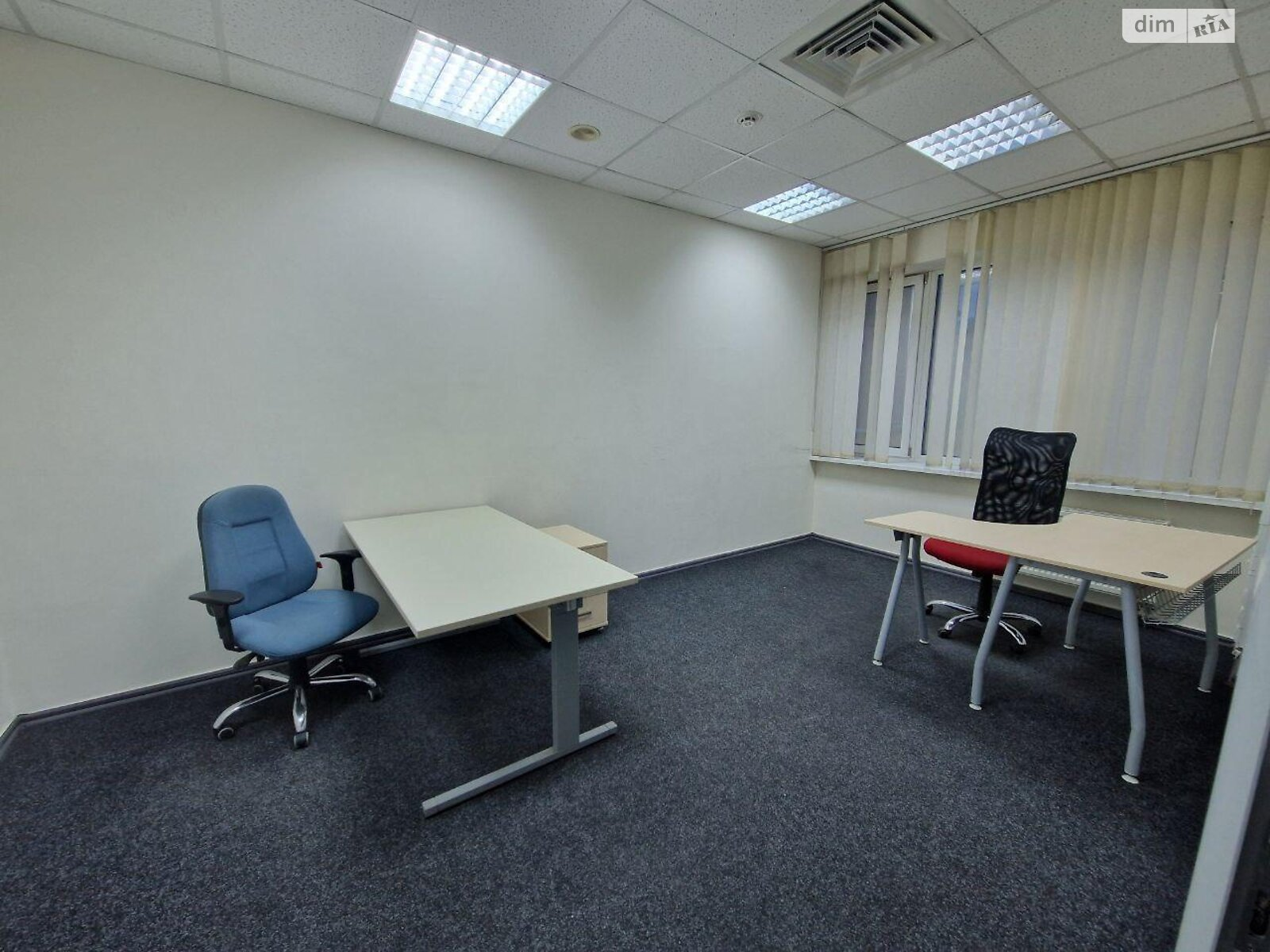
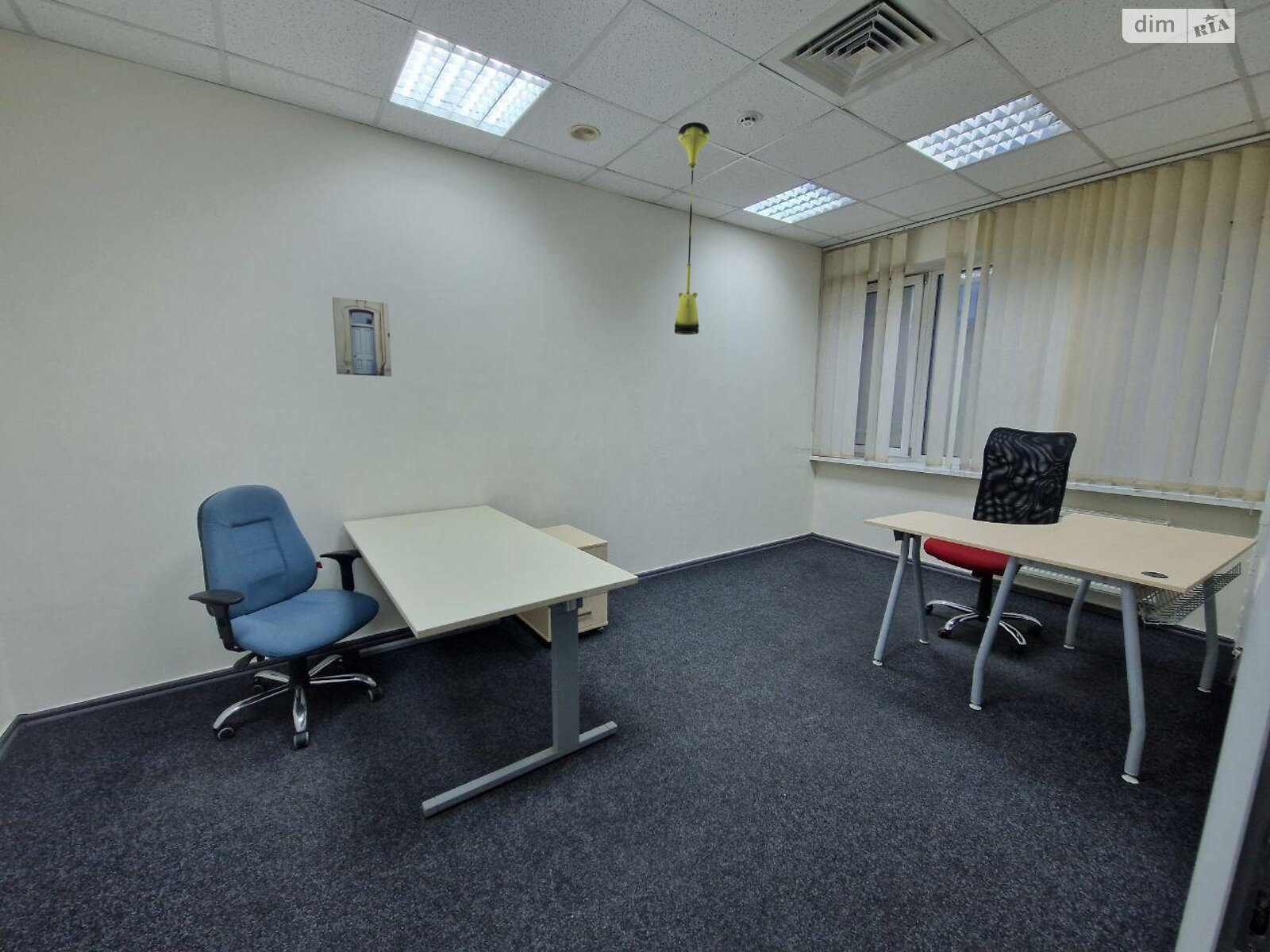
+ wall art [332,296,392,378]
+ pendant light [674,121,710,336]
